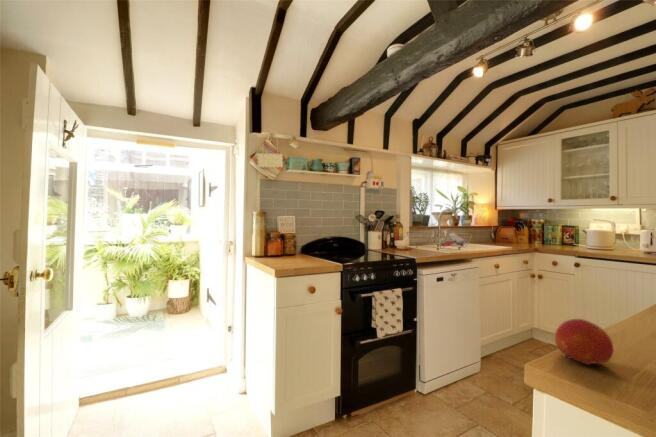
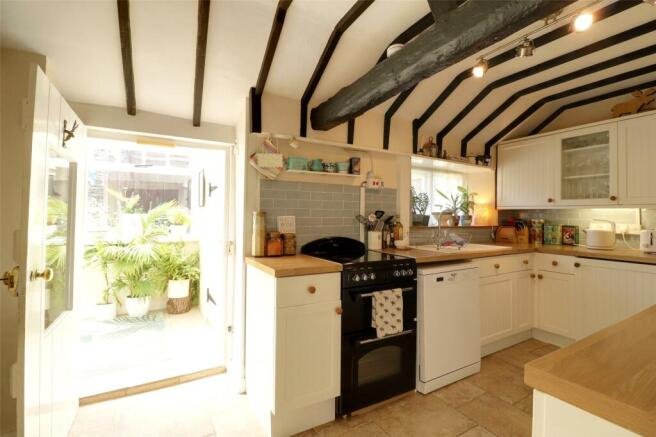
- fruit [554,318,614,366]
